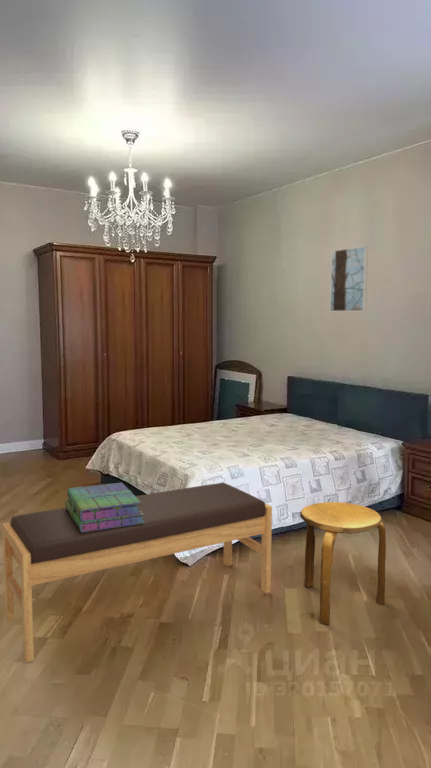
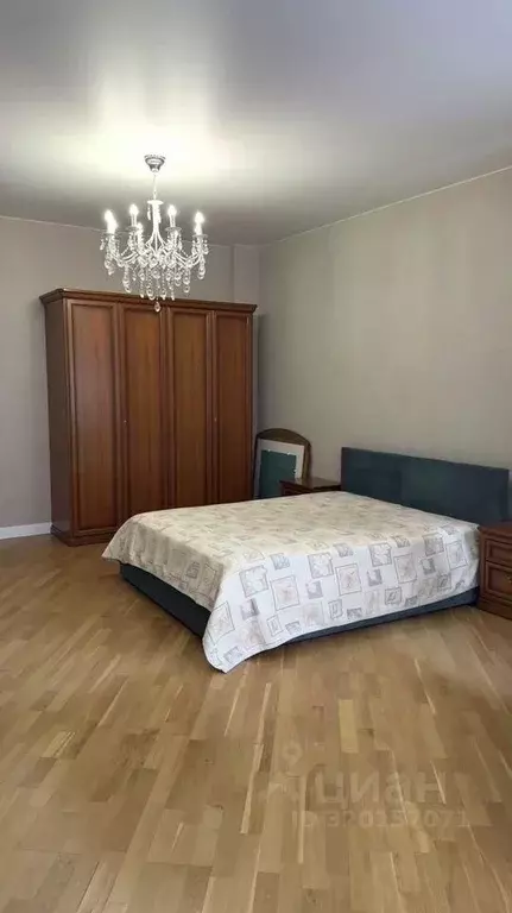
- bench [1,482,273,663]
- stack of books [64,482,145,532]
- stool [299,501,387,626]
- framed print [329,245,369,312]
